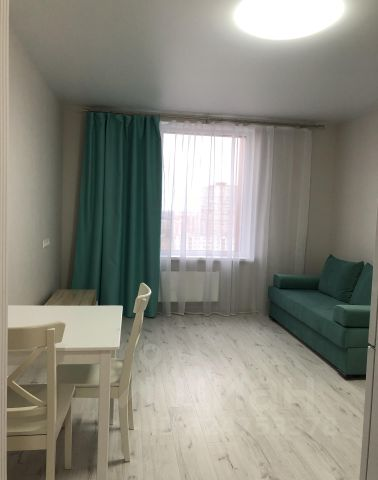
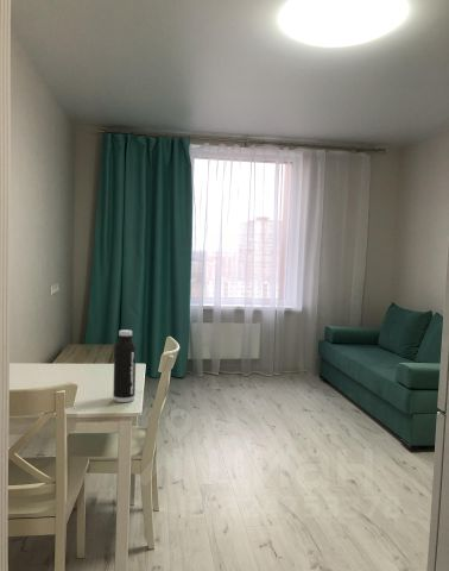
+ water bottle [112,328,137,403]
